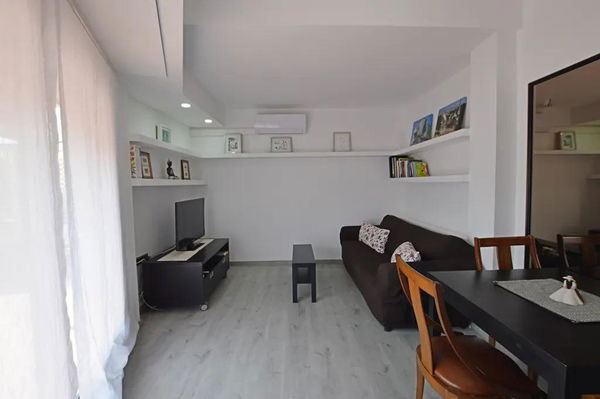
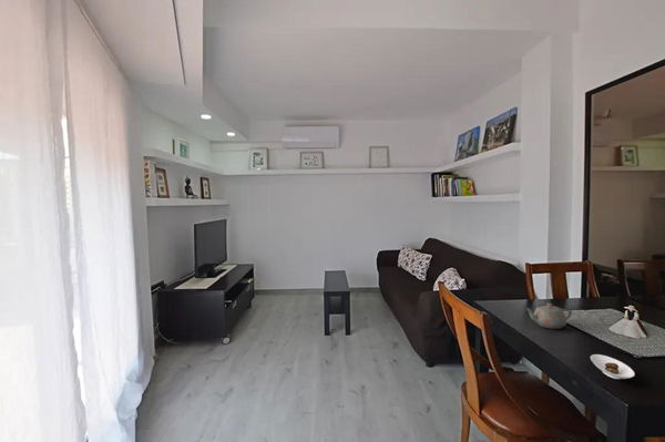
+ teapot [524,302,573,330]
+ saucer [590,353,636,380]
